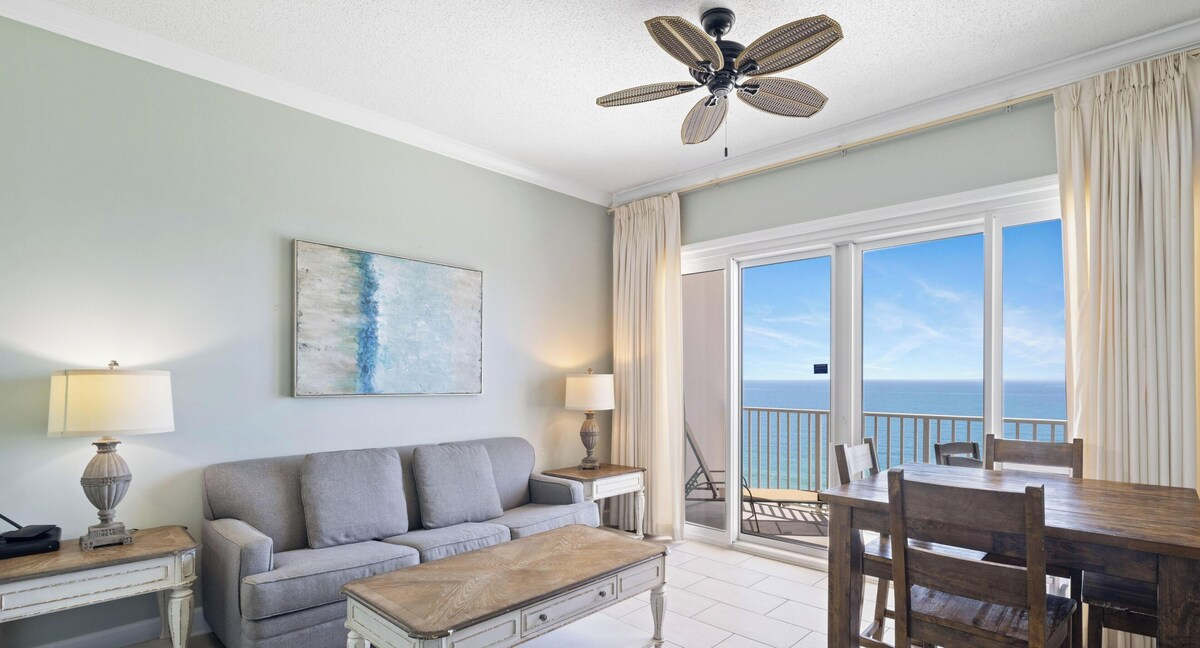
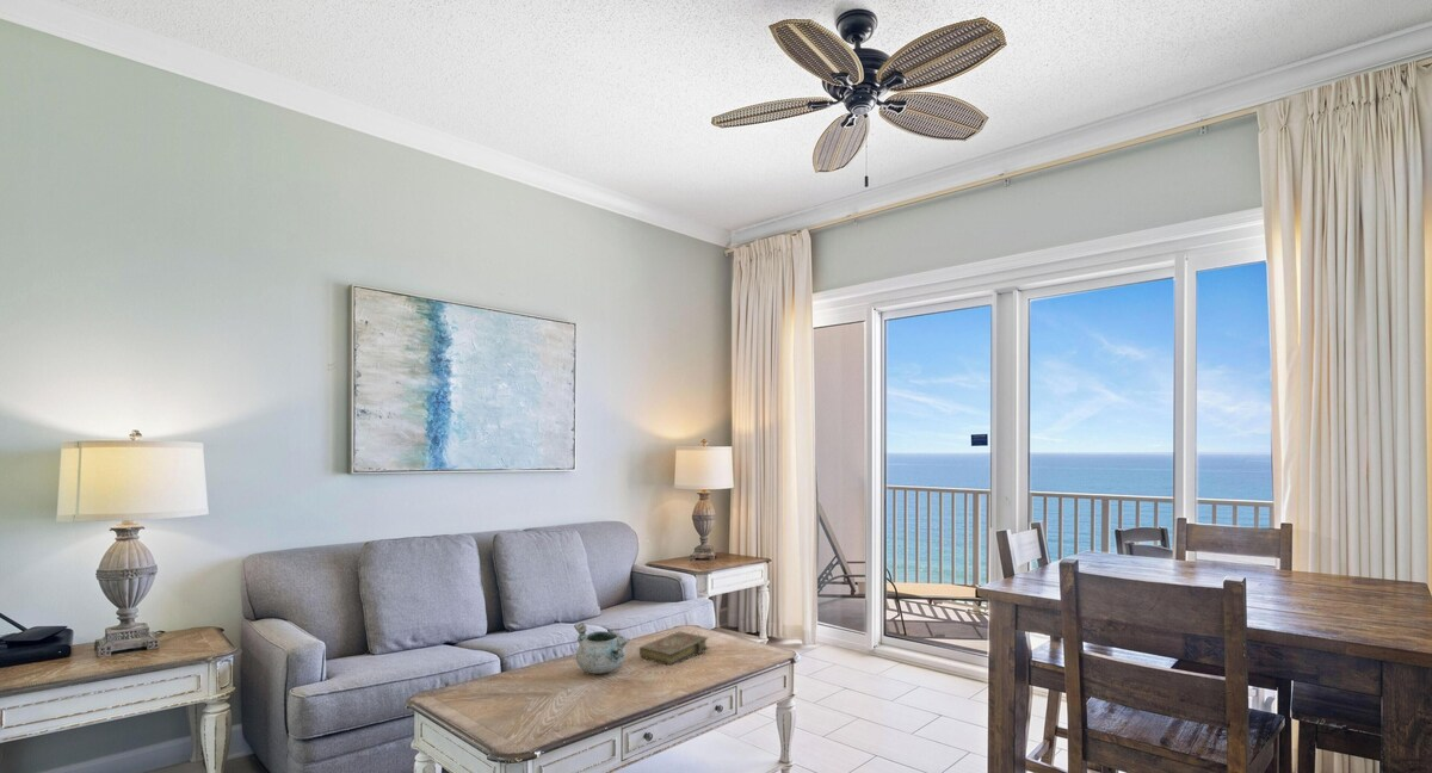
+ book [638,630,710,667]
+ decorative bowl [573,622,630,675]
